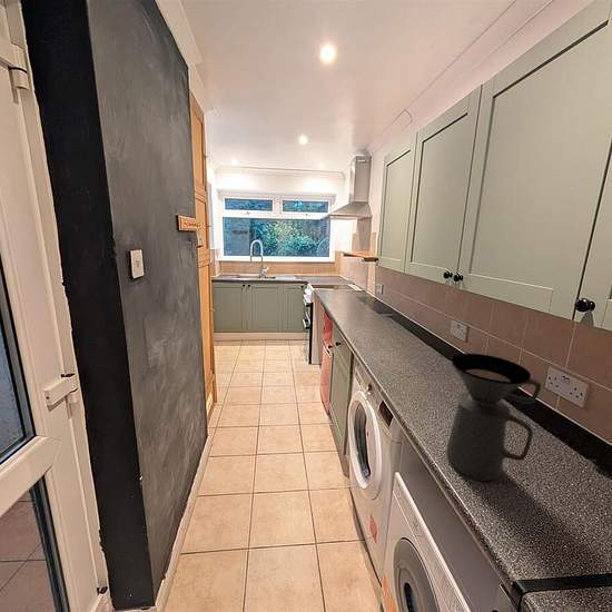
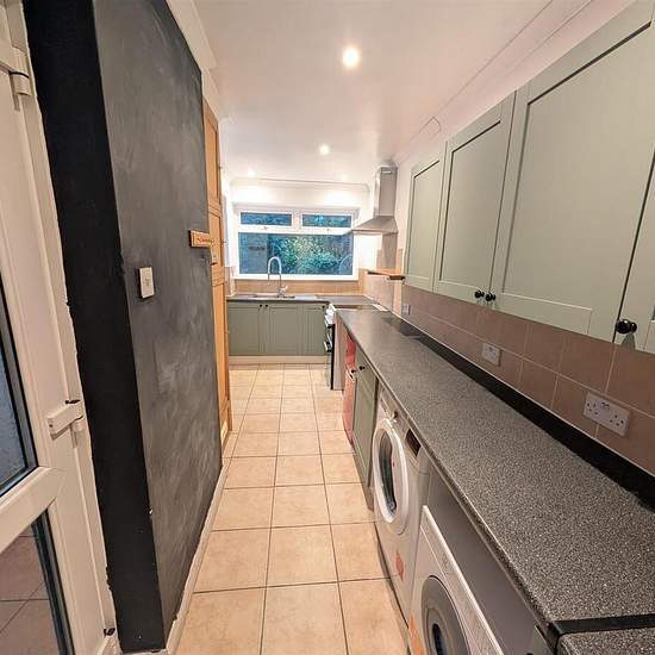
- coffee maker [445,353,542,482]
